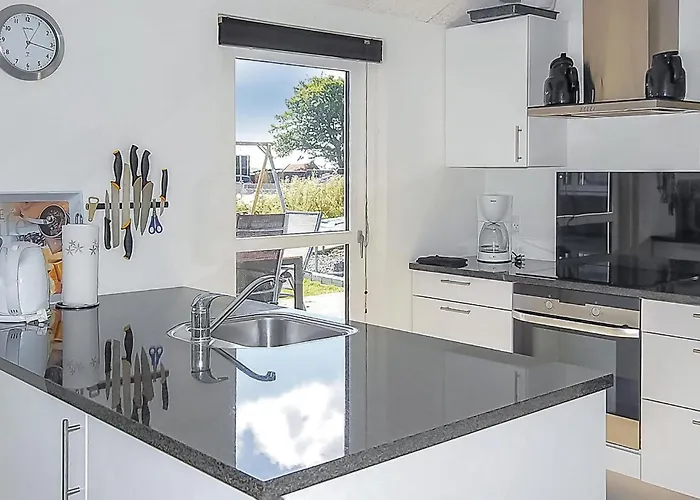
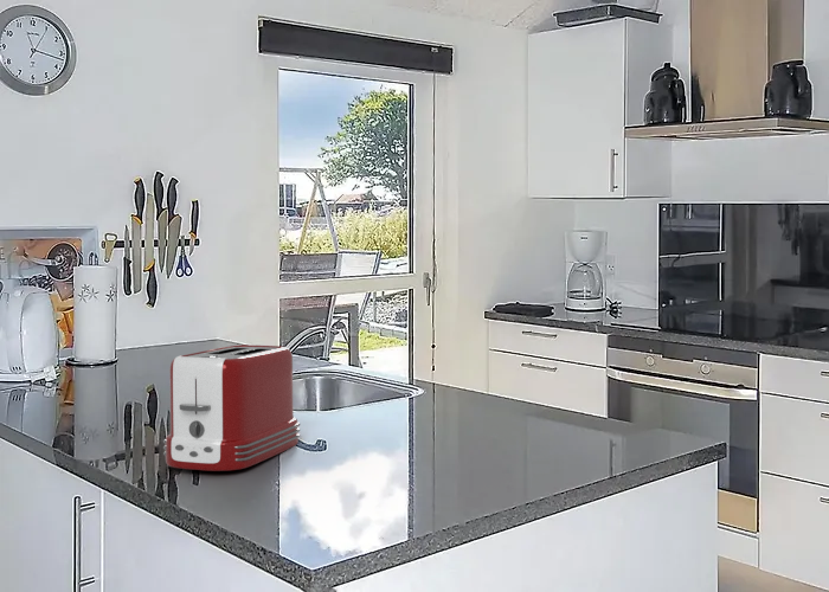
+ toaster [162,345,301,472]
